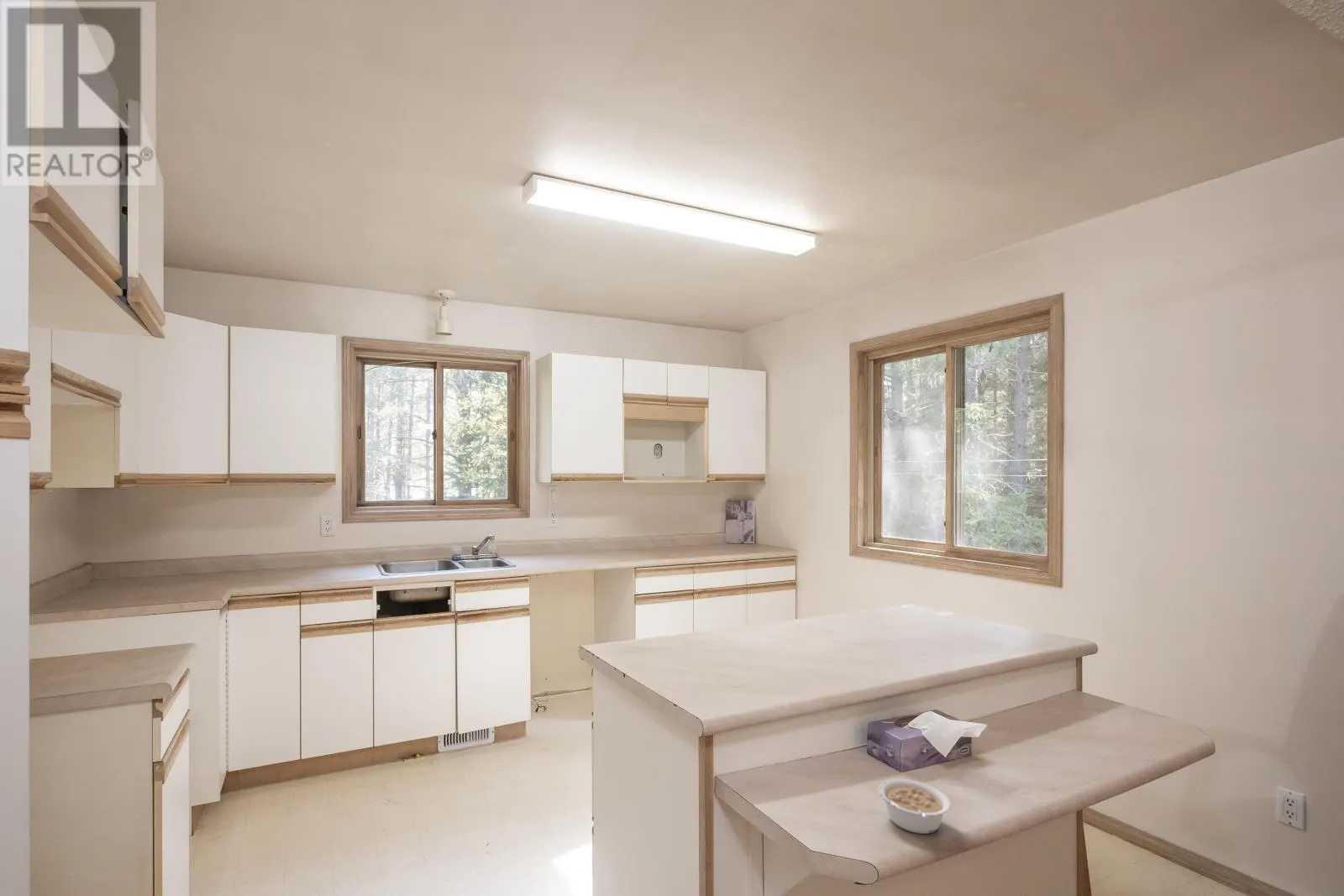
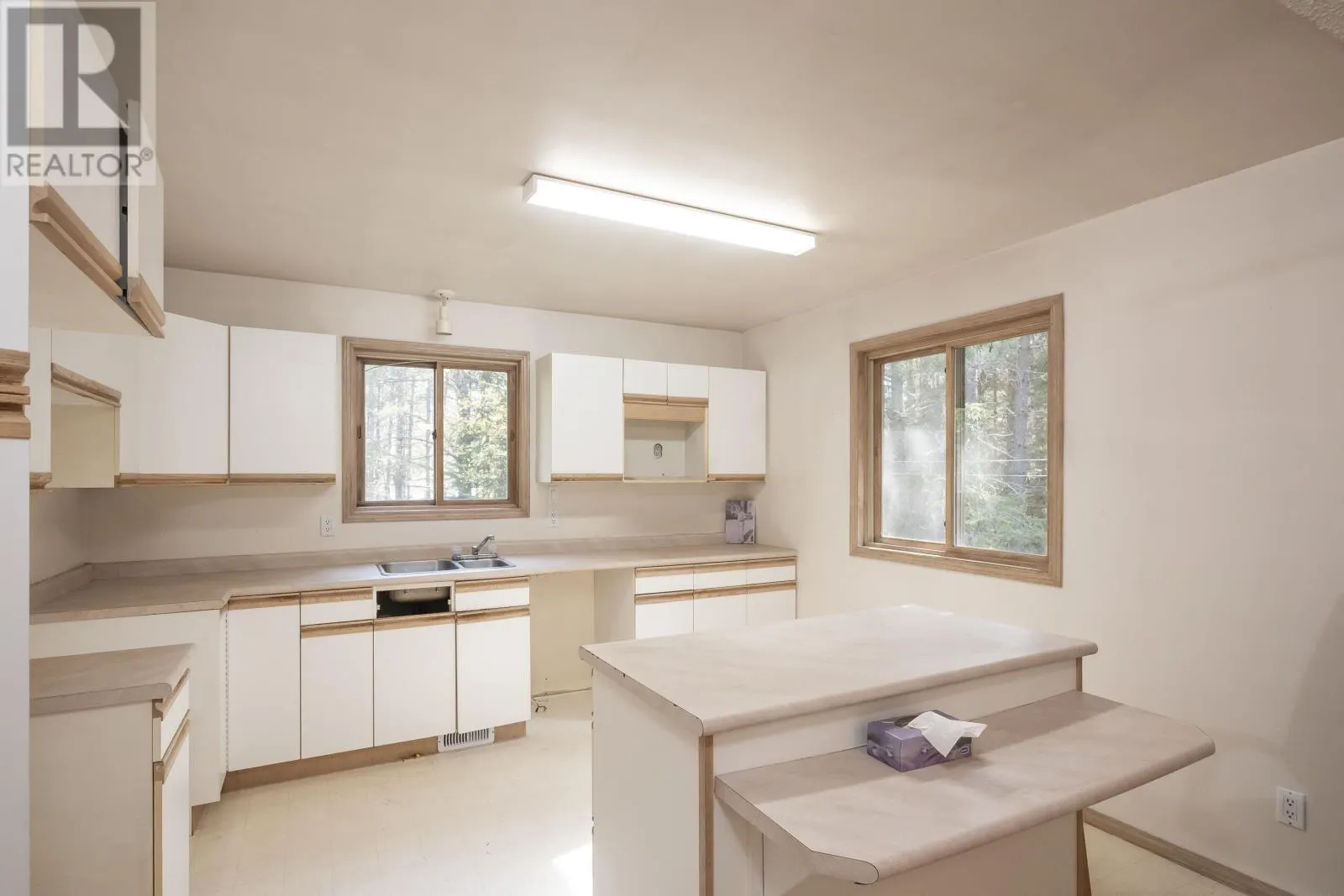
- legume [878,778,951,835]
